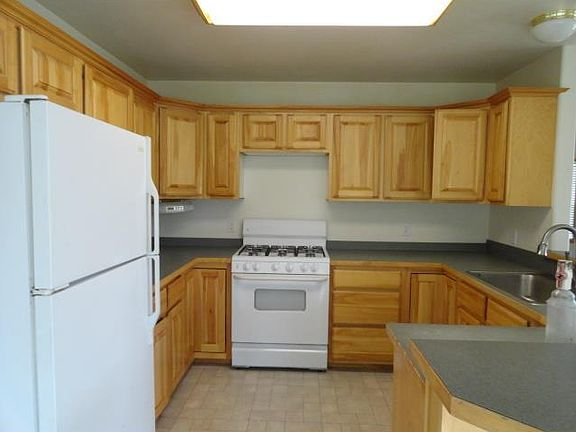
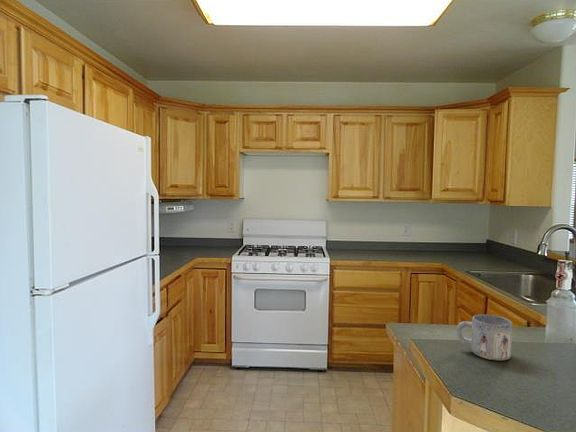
+ mug [456,314,513,362]
